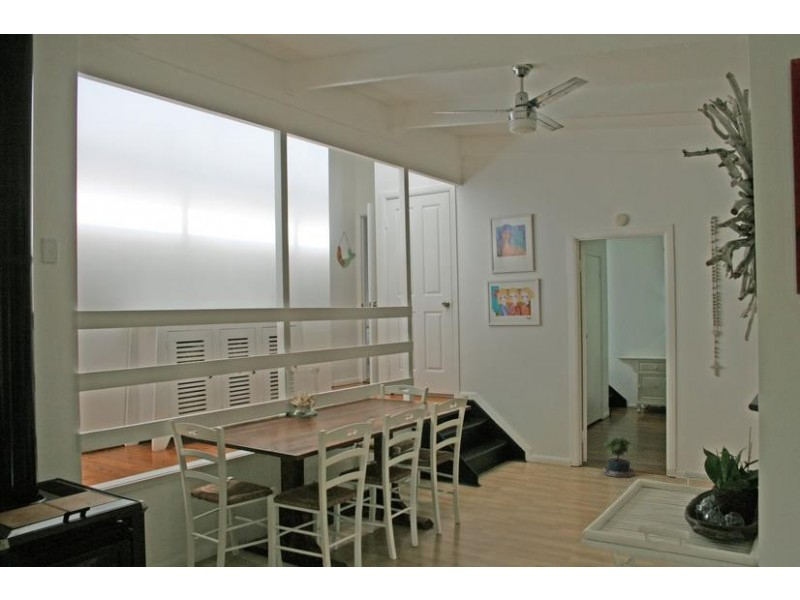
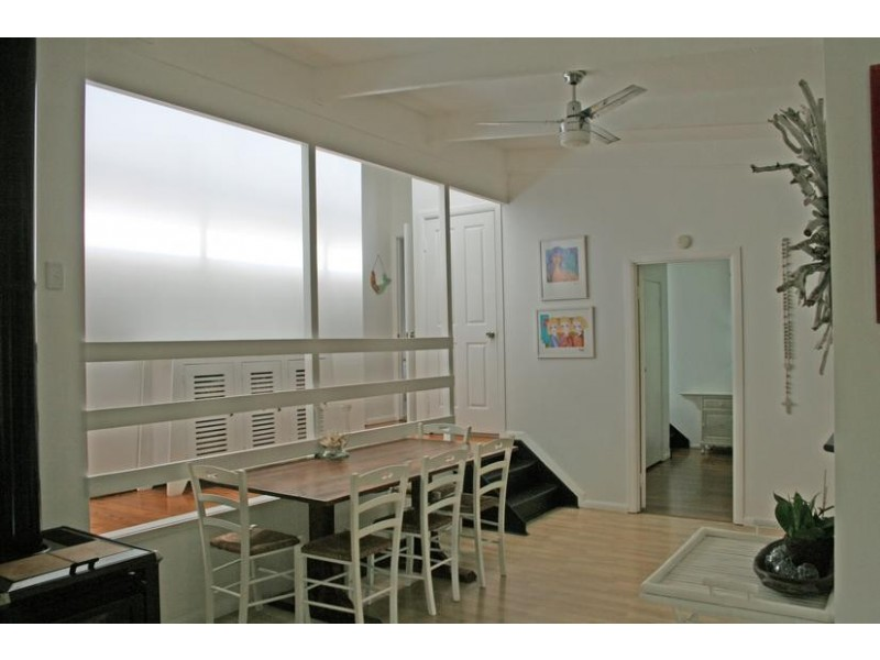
- potted plant [597,435,637,479]
